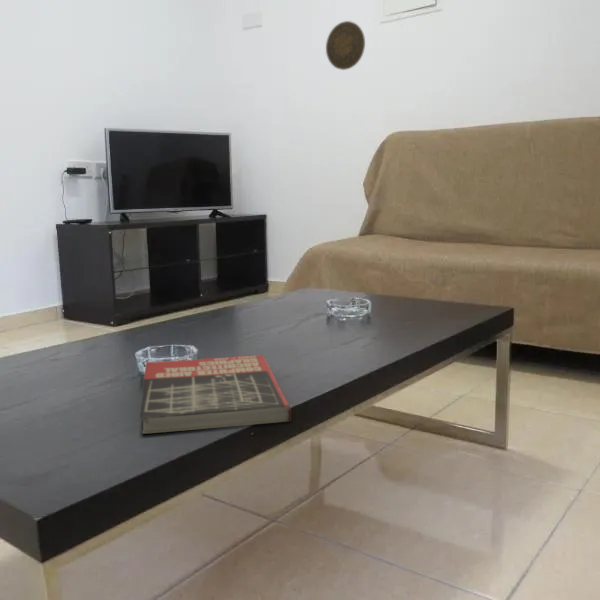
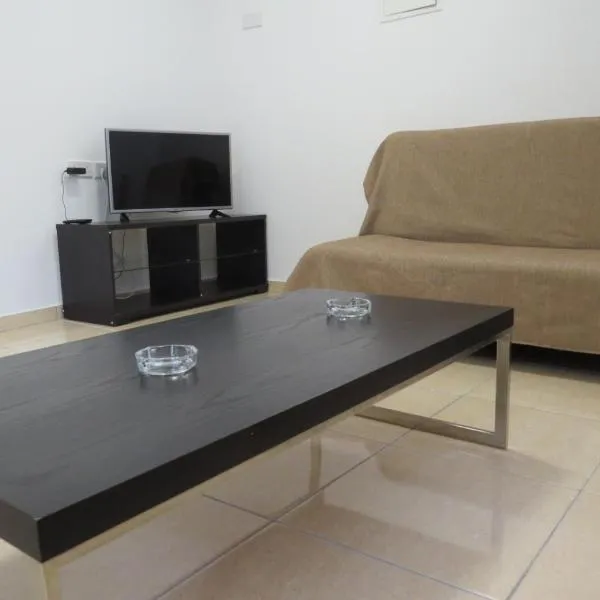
- book [139,354,292,435]
- decorative plate [325,20,366,71]
